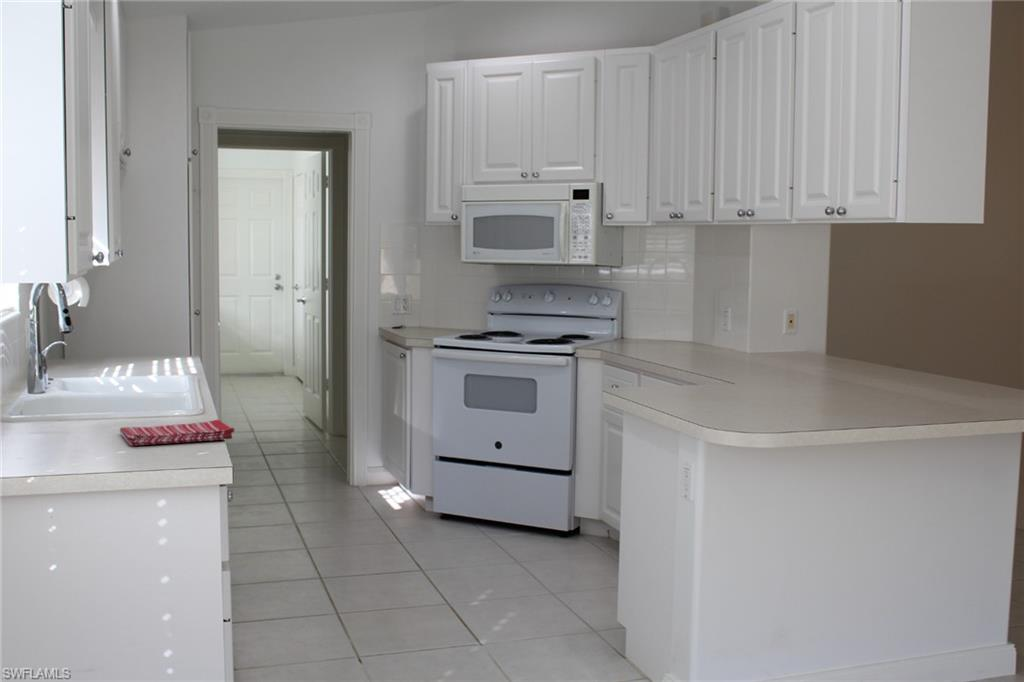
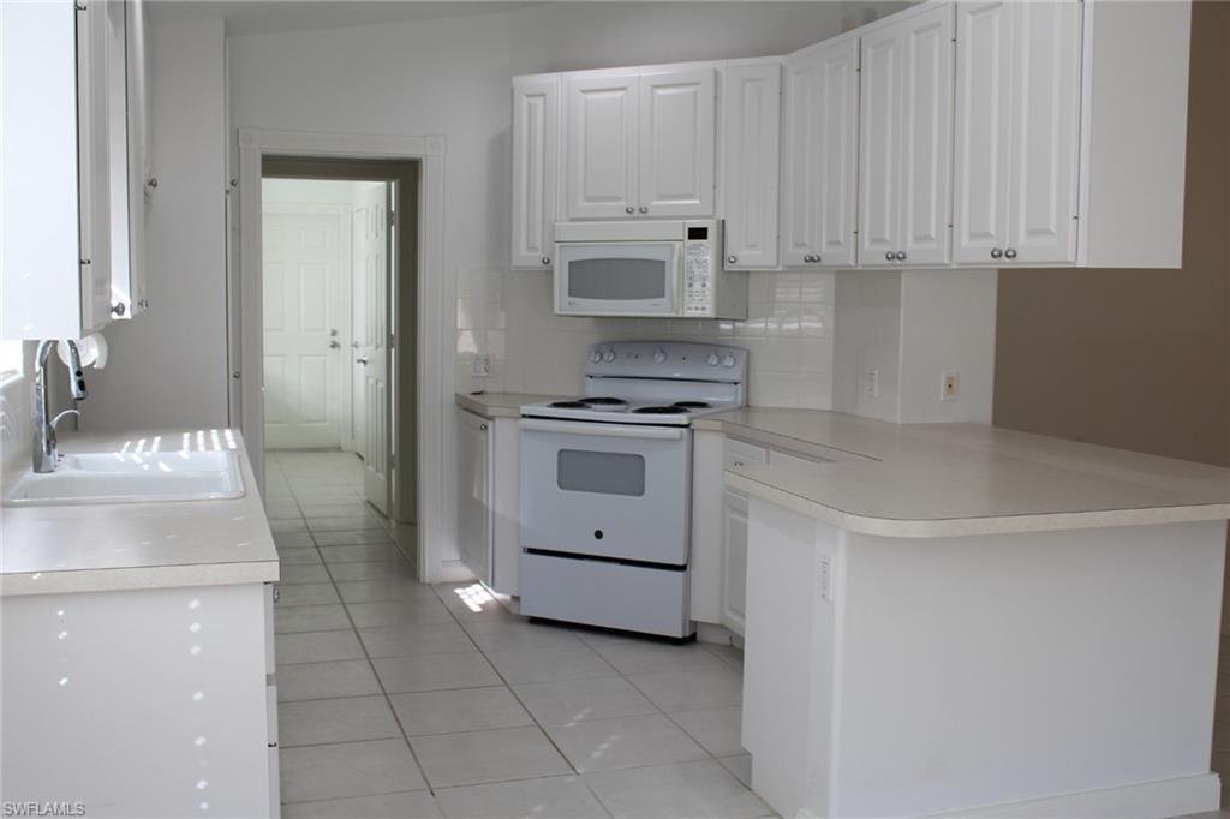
- dish towel [119,419,236,446]
